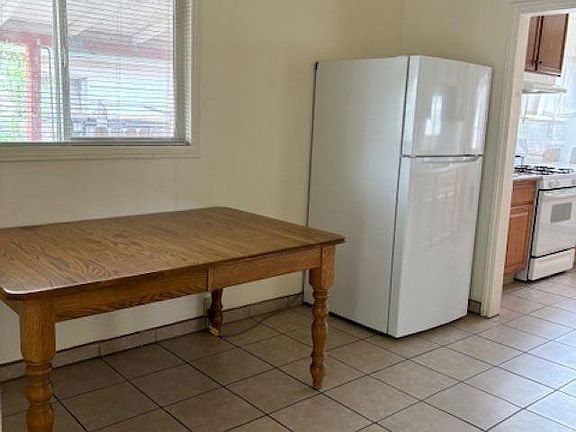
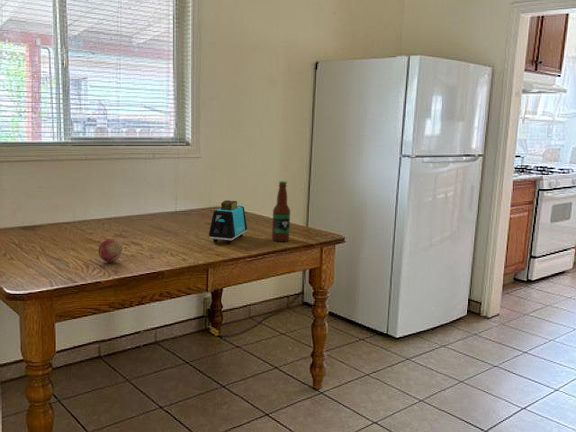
+ toaster [208,199,248,245]
+ bottle [271,180,291,243]
+ fruit [98,238,123,263]
